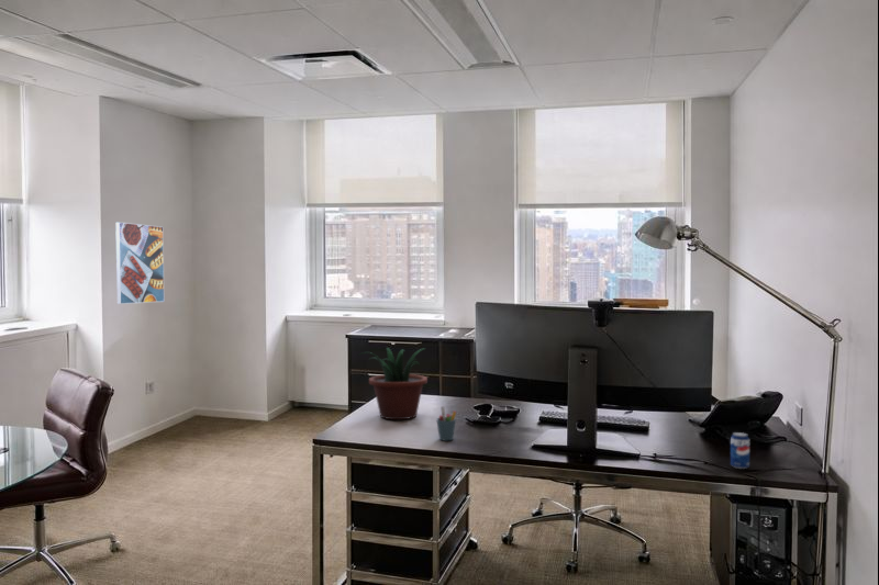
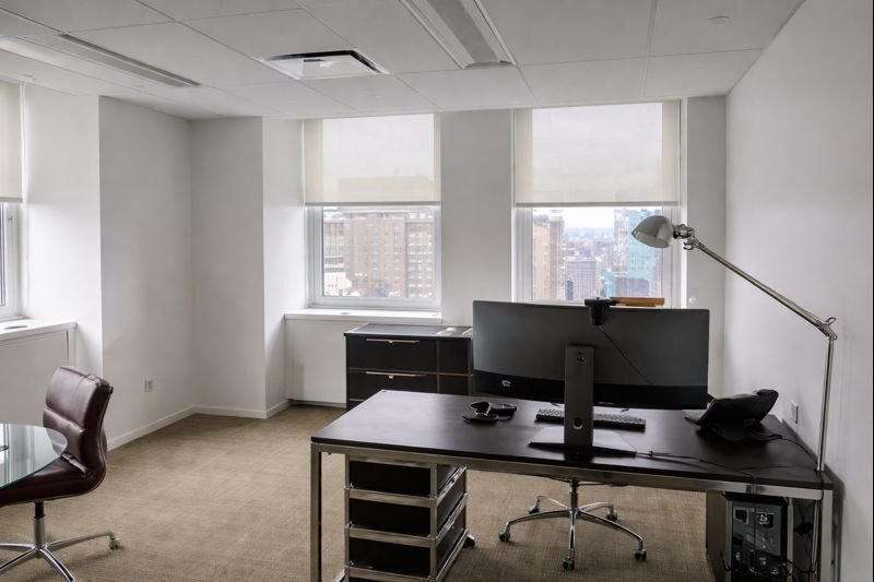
- pen holder [435,406,457,441]
- beverage can [730,431,750,470]
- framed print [114,221,165,305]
- potted plant [357,347,429,420]
